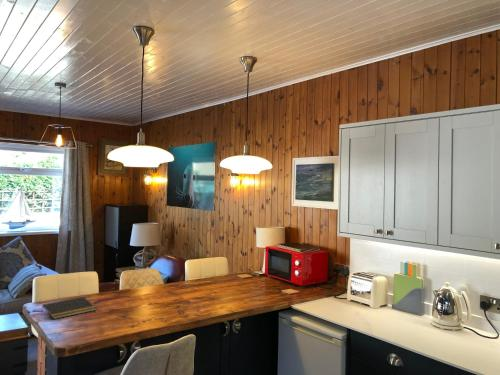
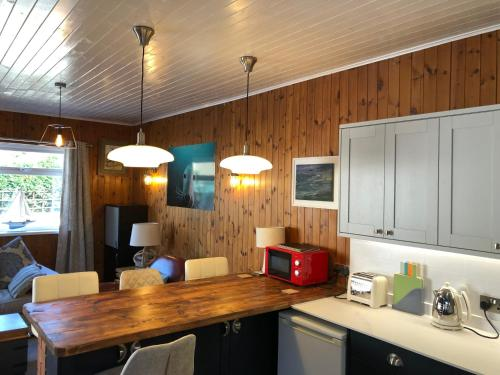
- notepad [40,296,97,320]
